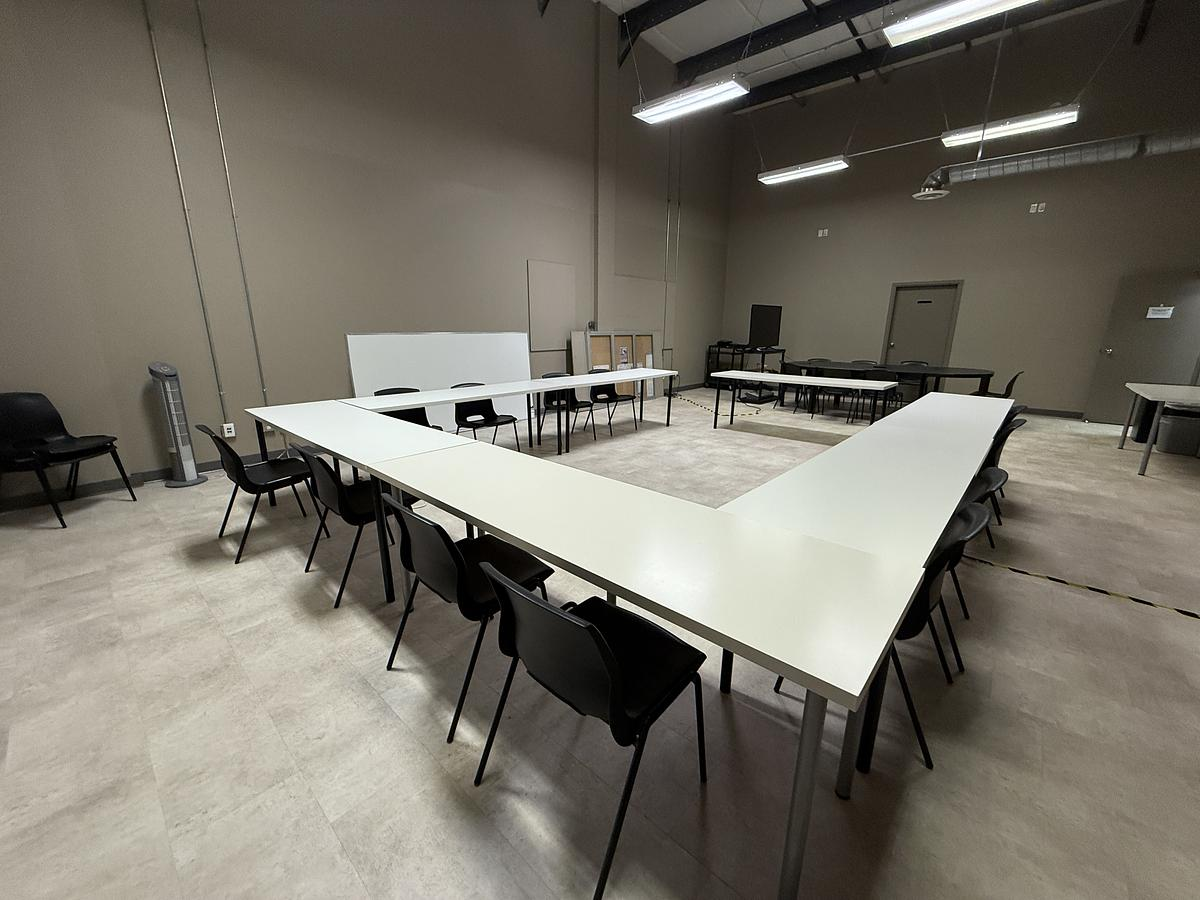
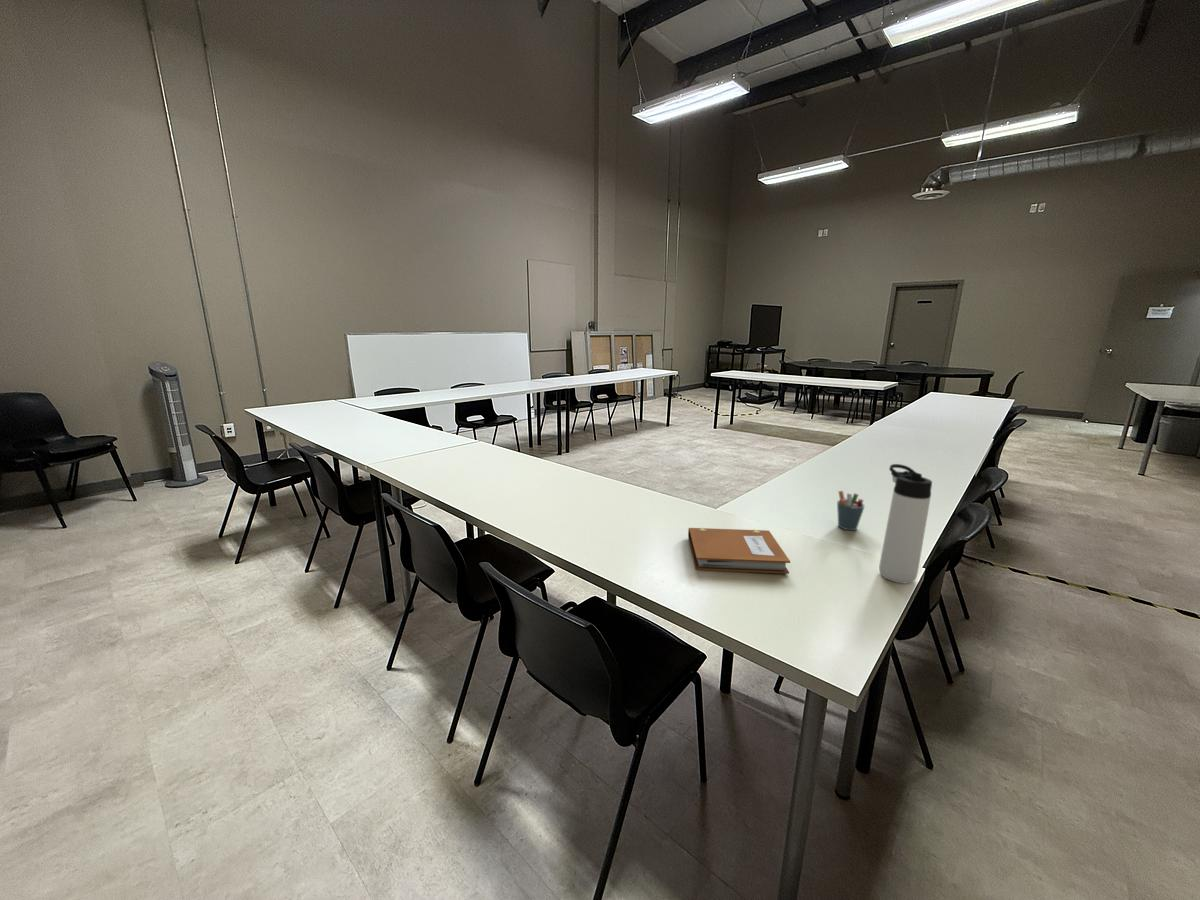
+ pen holder [836,490,866,531]
+ notebook [687,527,791,575]
+ thermos bottle [878,463,933,584]
